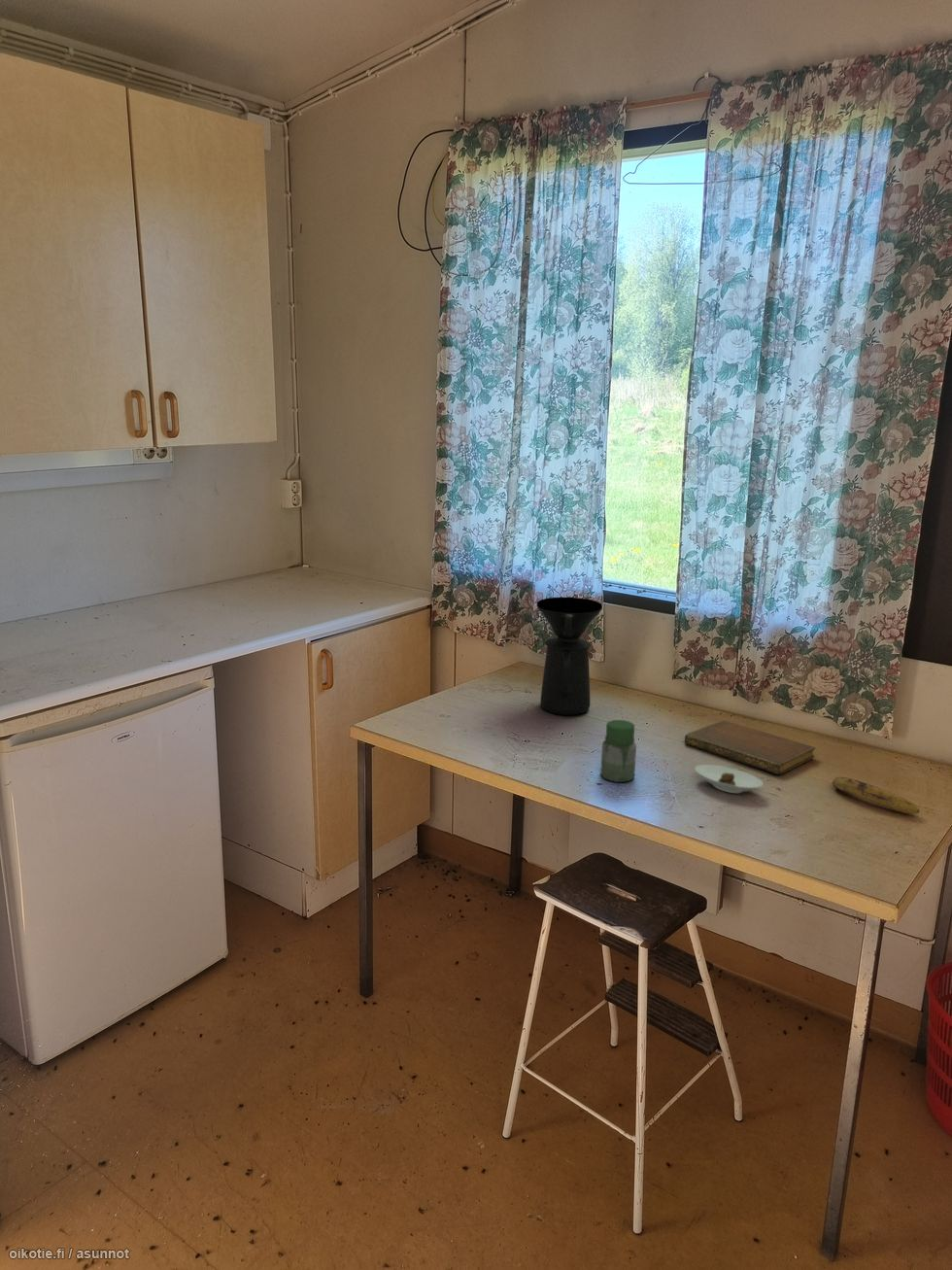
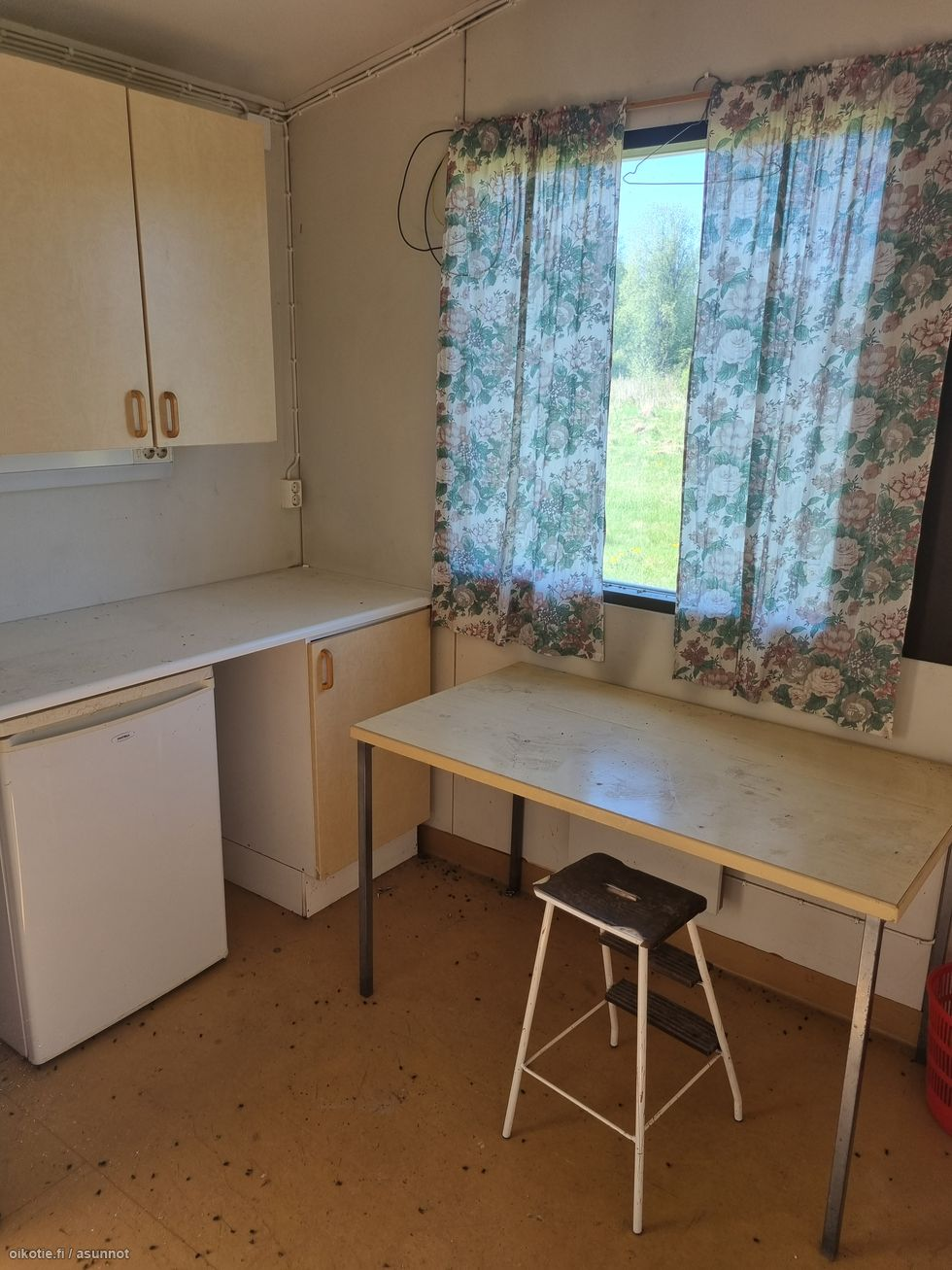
- saucer [694,764,764,794]
- coffee maker [536,597,603,716]
- notebook [684,720,816,775]
- jar [599,719,637,783]
- banana [832,776,920,815]
